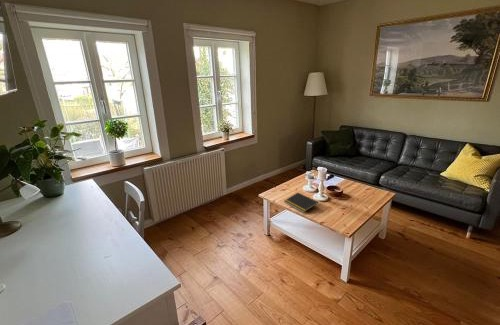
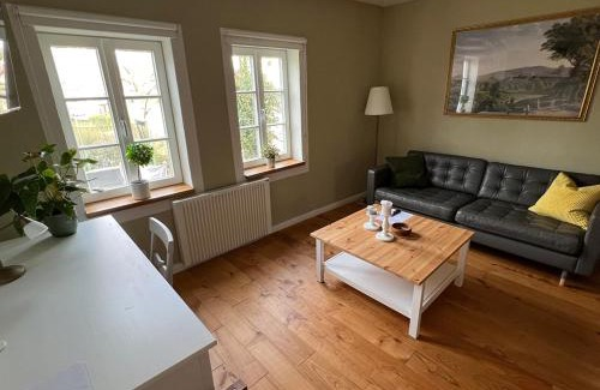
- notepad [283,192,319,214]
